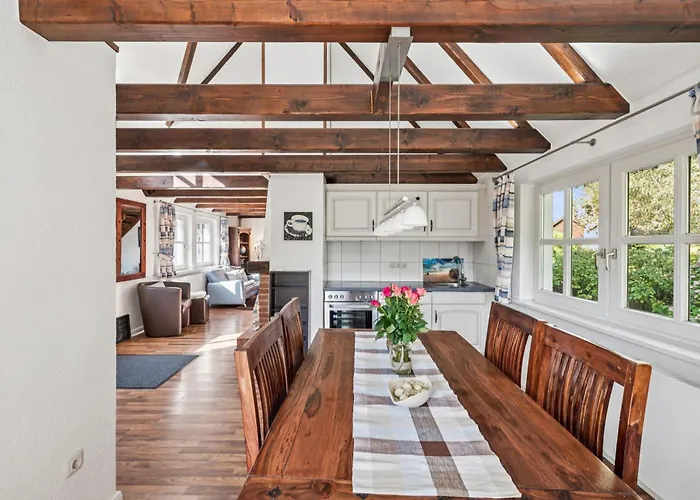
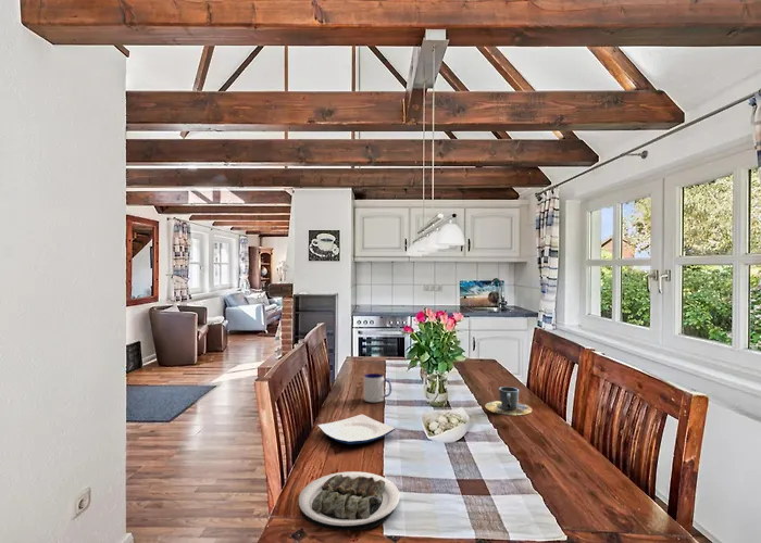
+ mug [363,372,392,403]
+ cup [484,386,533,416]
+ plate [298,470,401,531]
+ plate [317,414,396,445]
